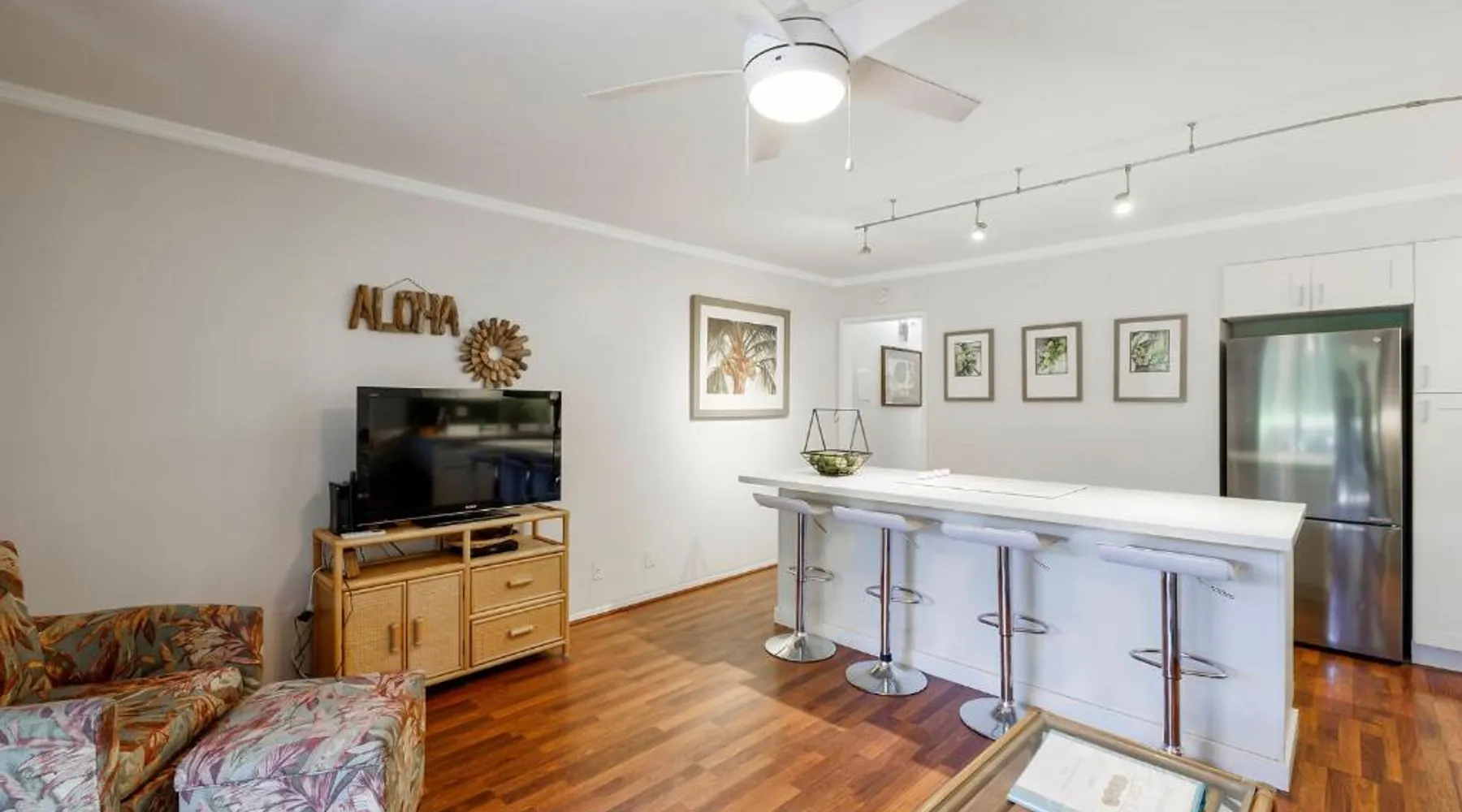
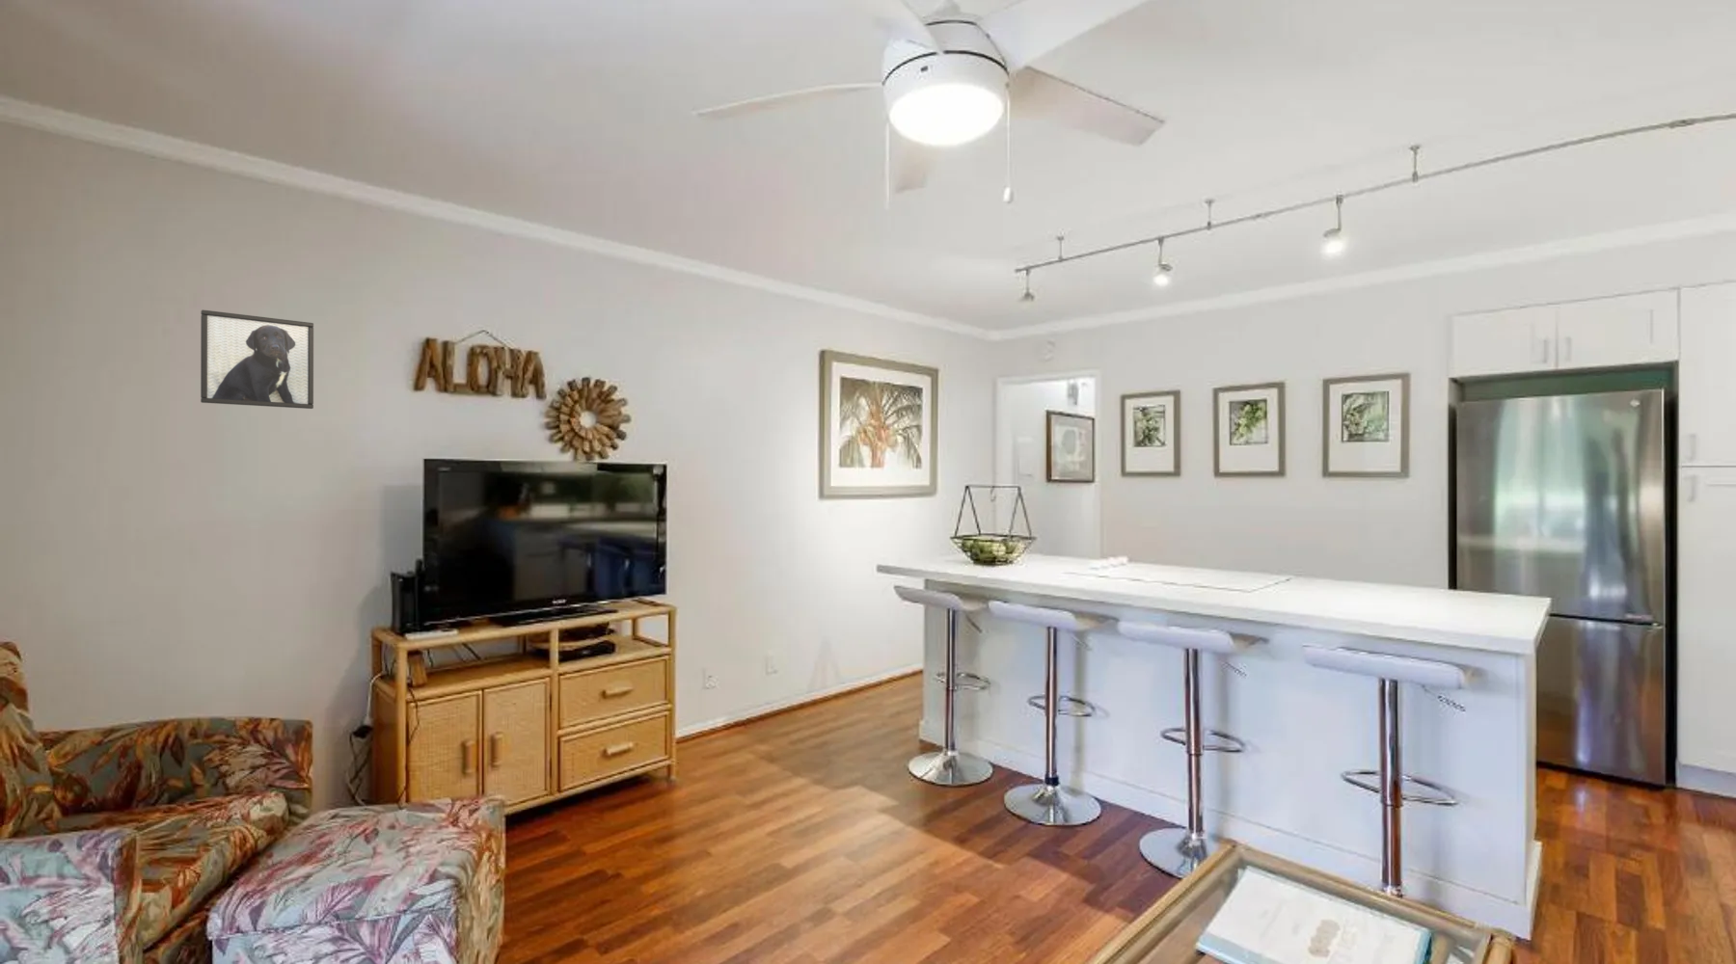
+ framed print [199,309,315,410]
